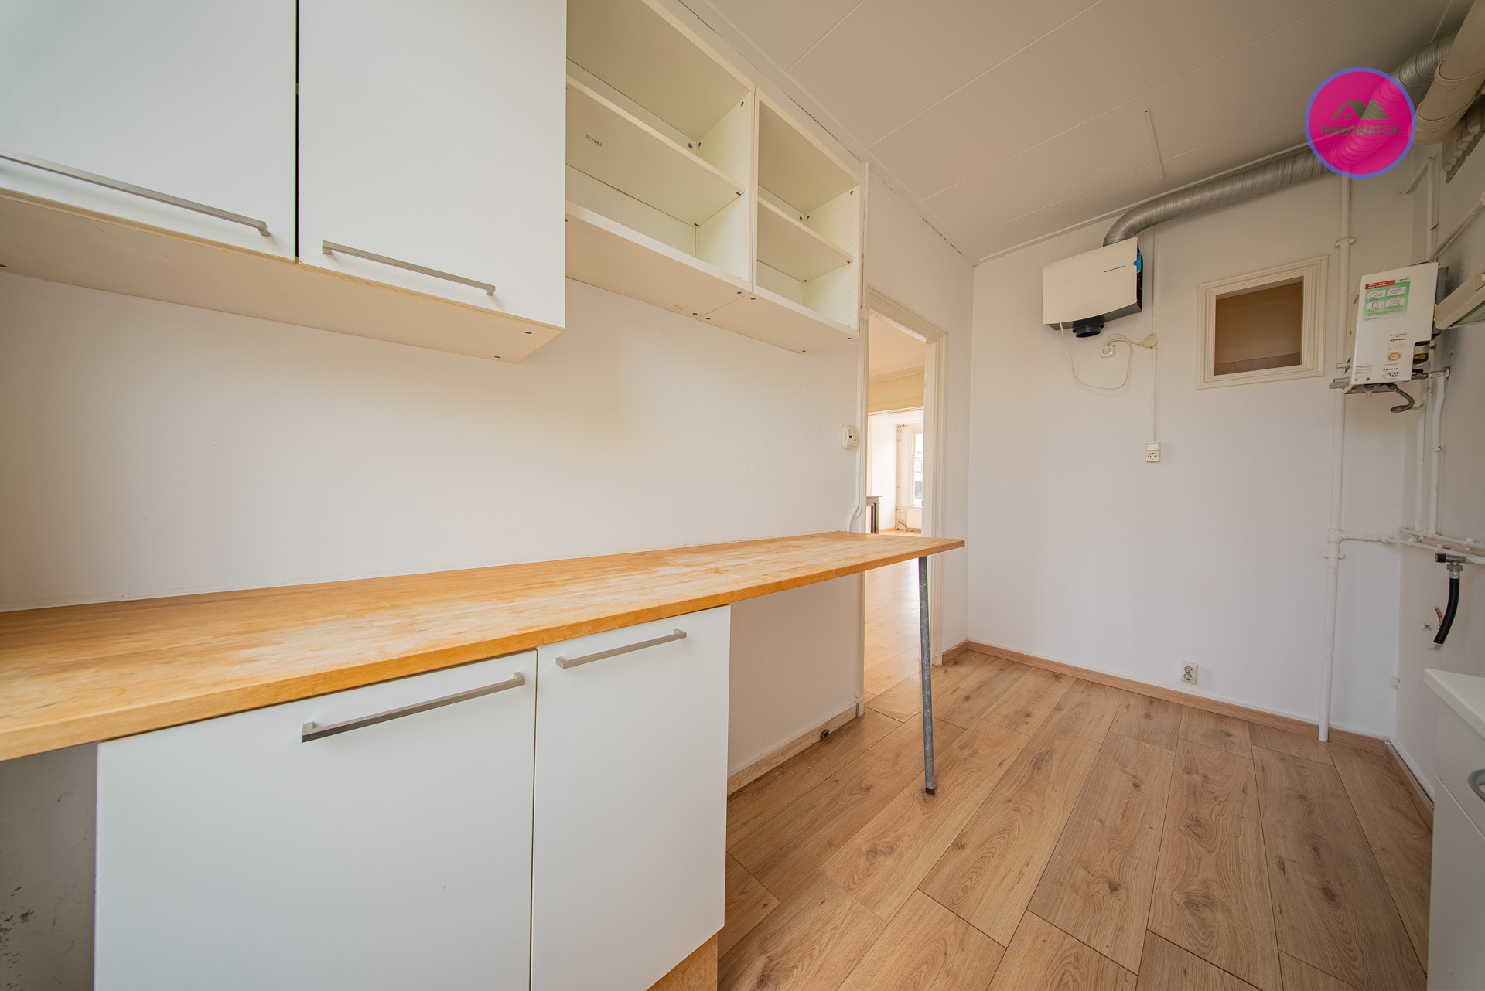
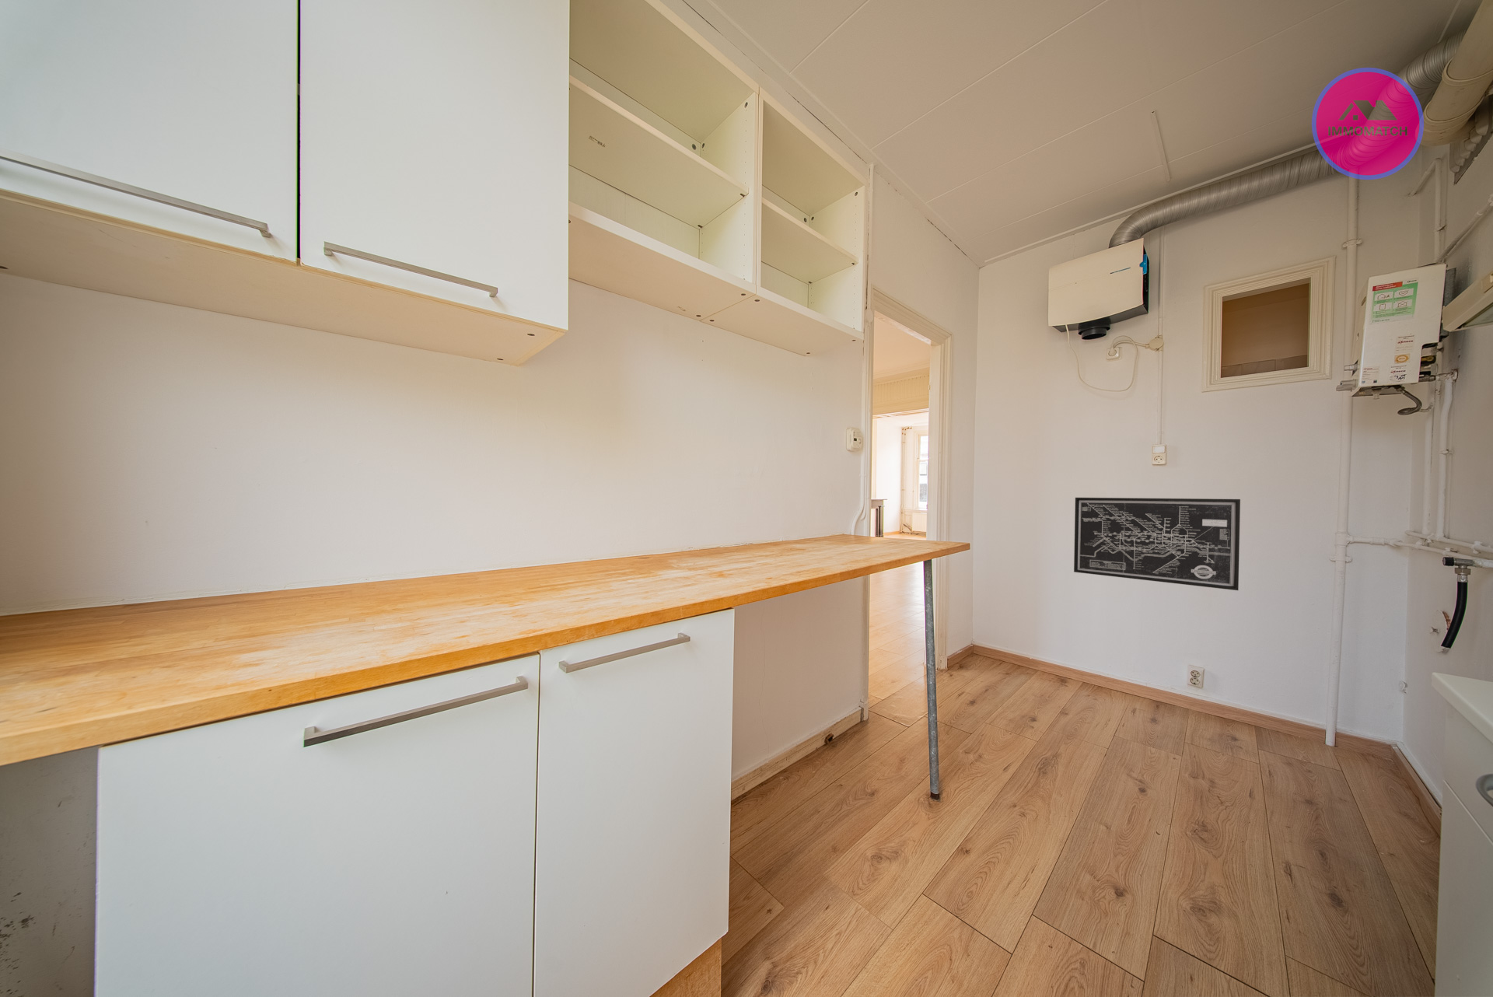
+ wall art [1074,497,1242,591]
